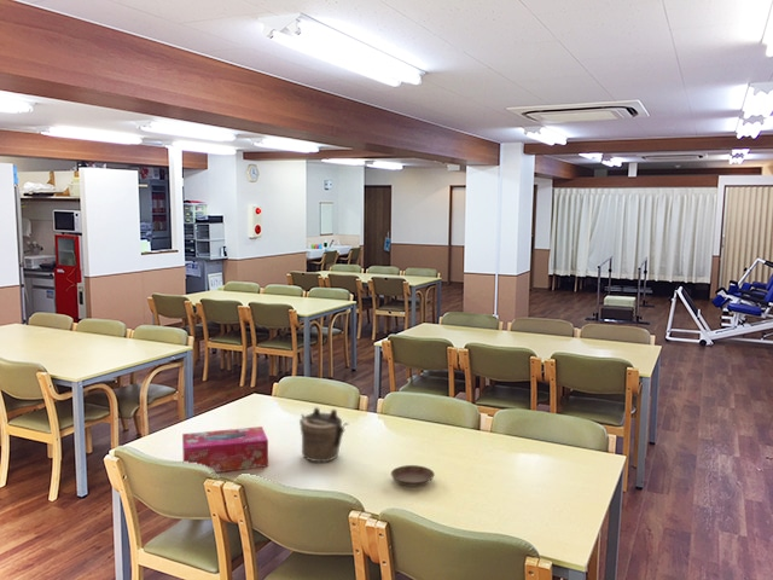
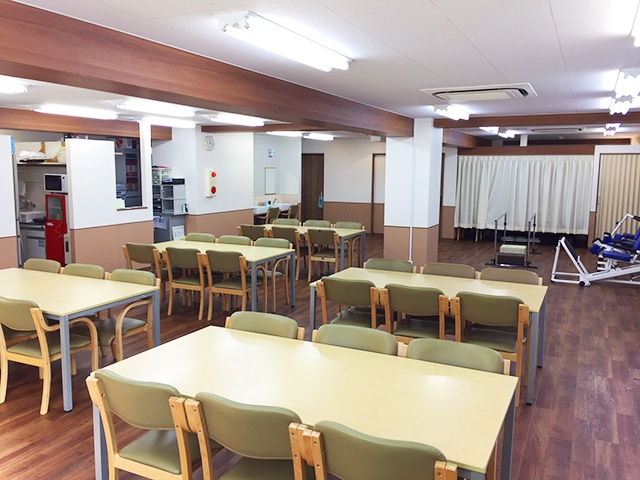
- saucer [390,464,436,488]
- tissue box [181,425,269,474]
- teapot [298,406,349,463]
